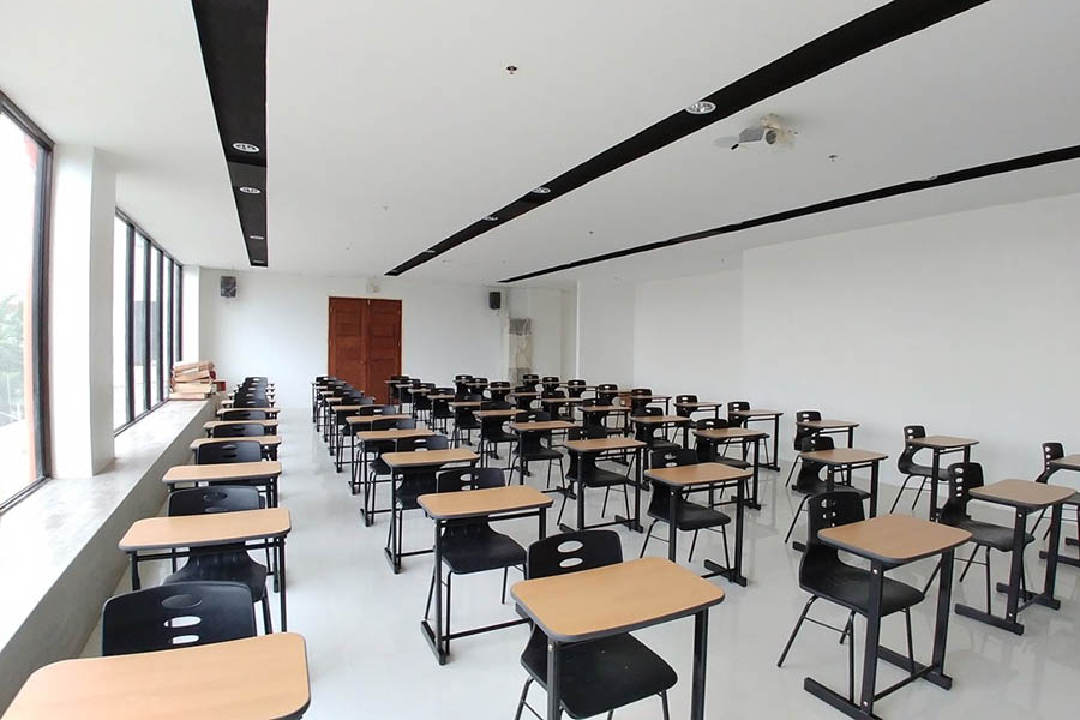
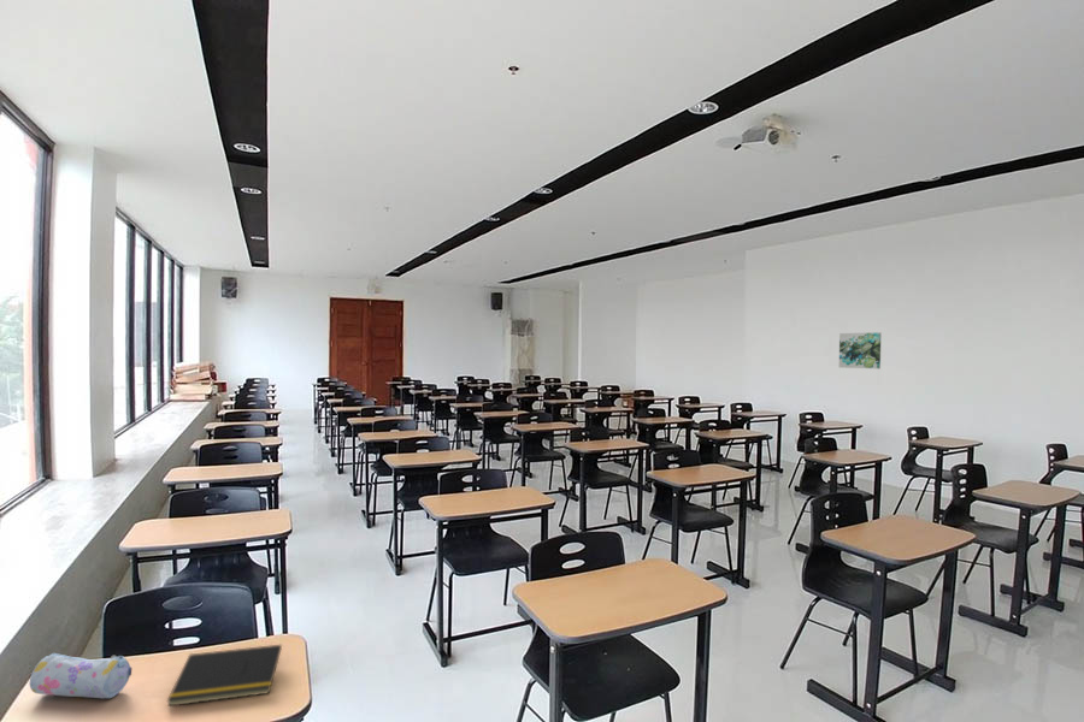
+ pencil case [29,652,132,699]
+ notepad [166,644,283,708]
+ wall art [838,331,883,371]
